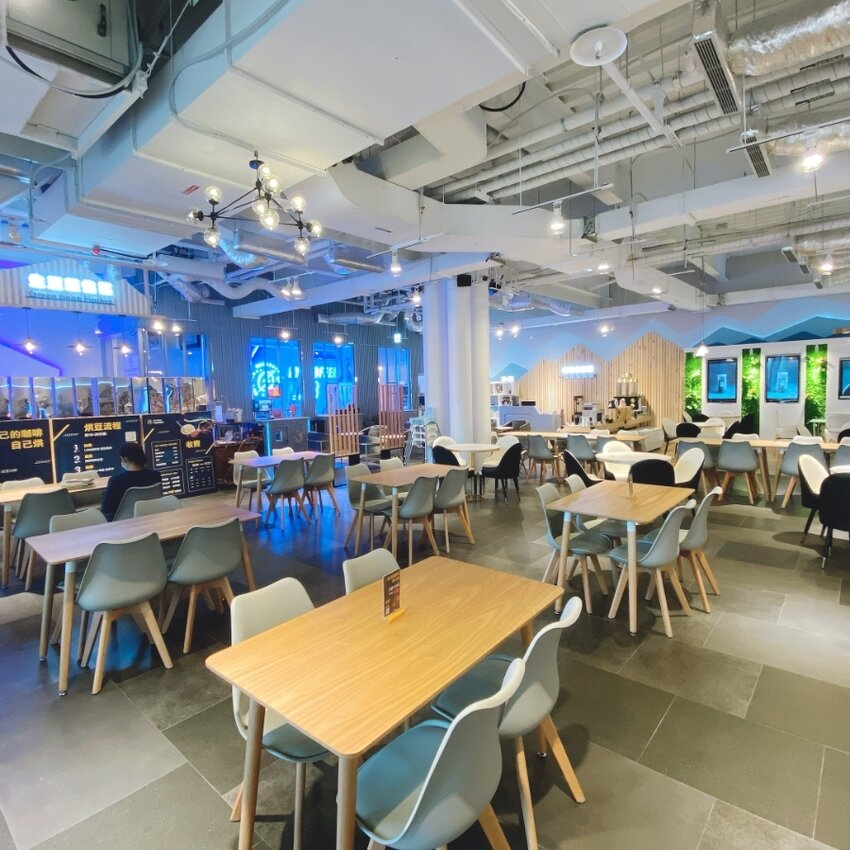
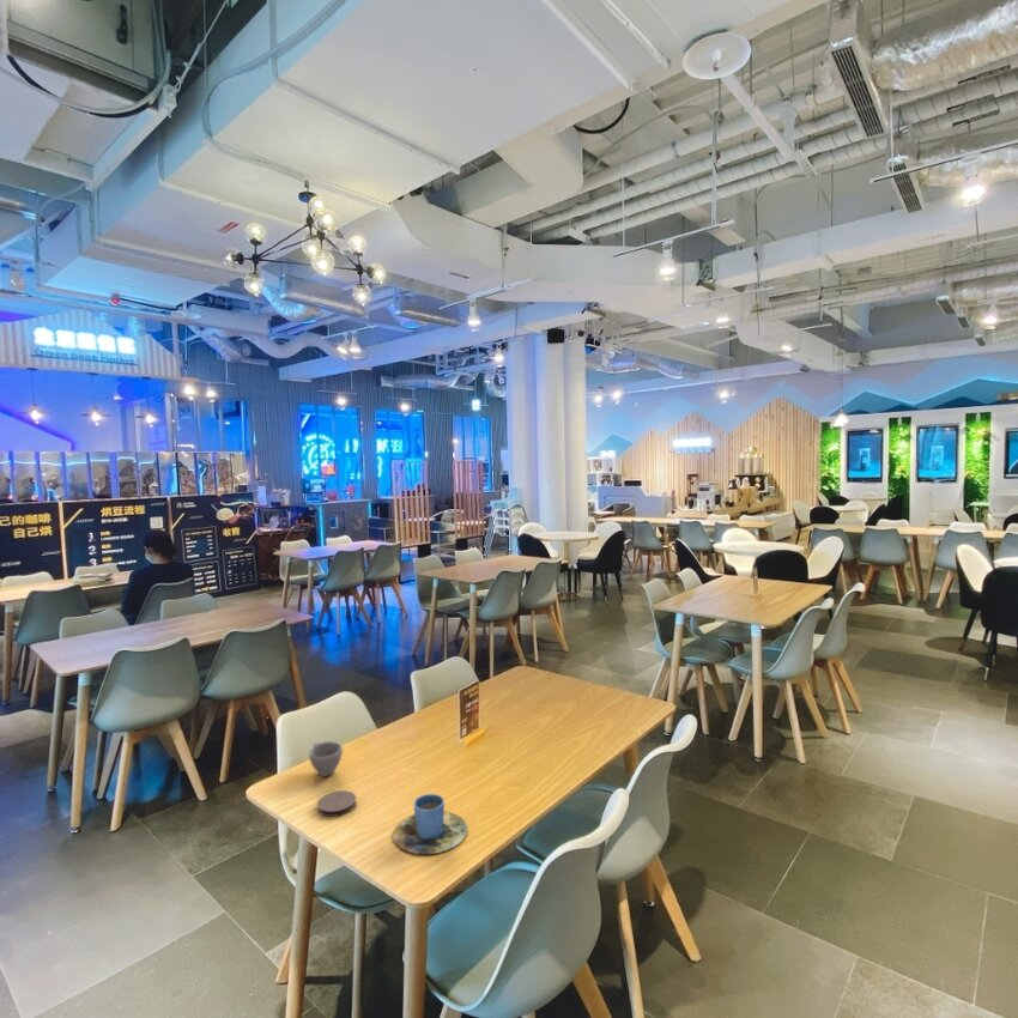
+ cup [308,740,344,777]
+ coaster [316,789,358,818]
+ cup [392,793,468,855]
